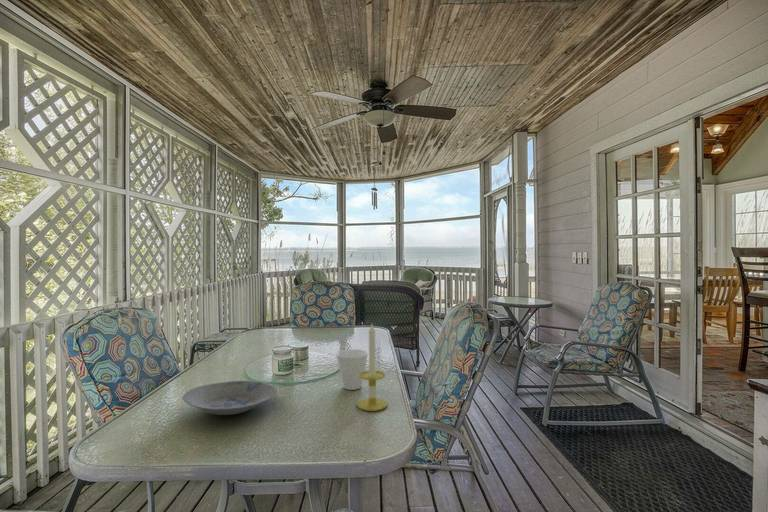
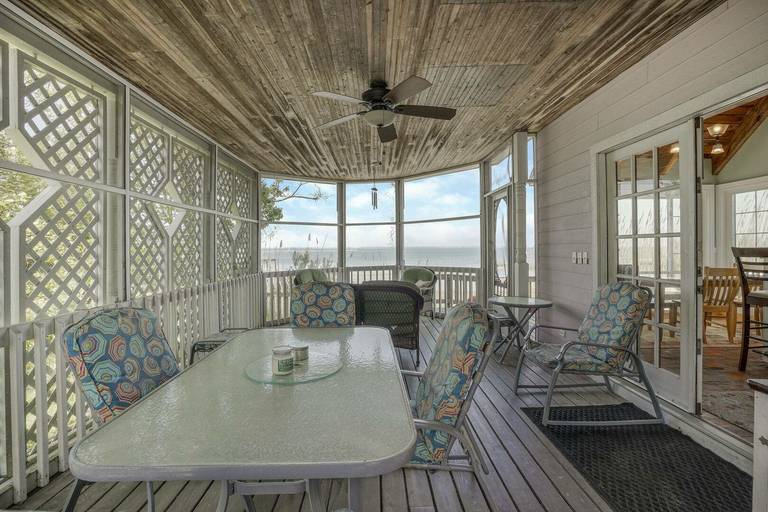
- candle [356,323,388,412]
- bowl [182,380,278,416]
- cup [335,348,369,391]
